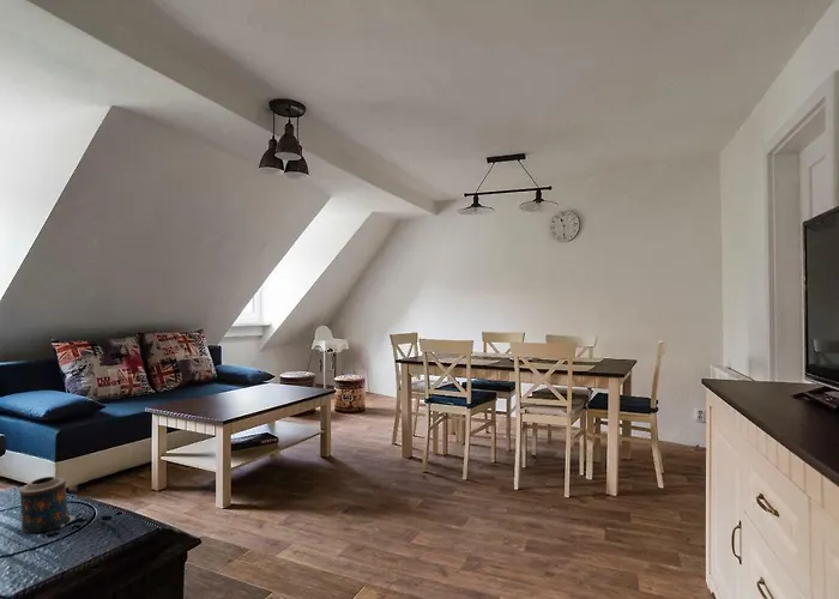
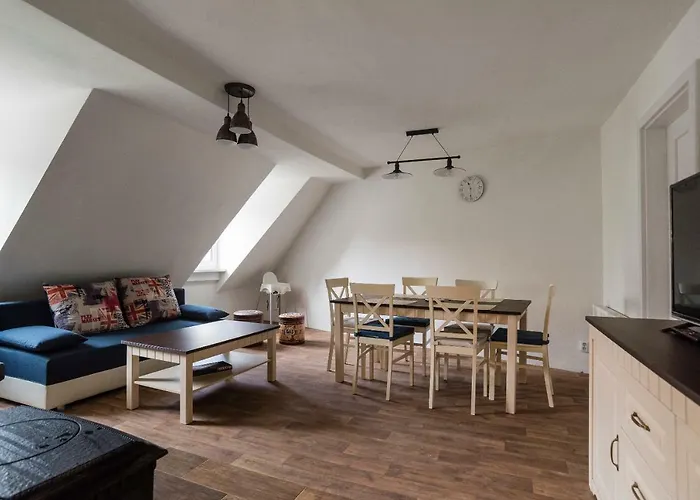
- candle [19,476,76,534]
